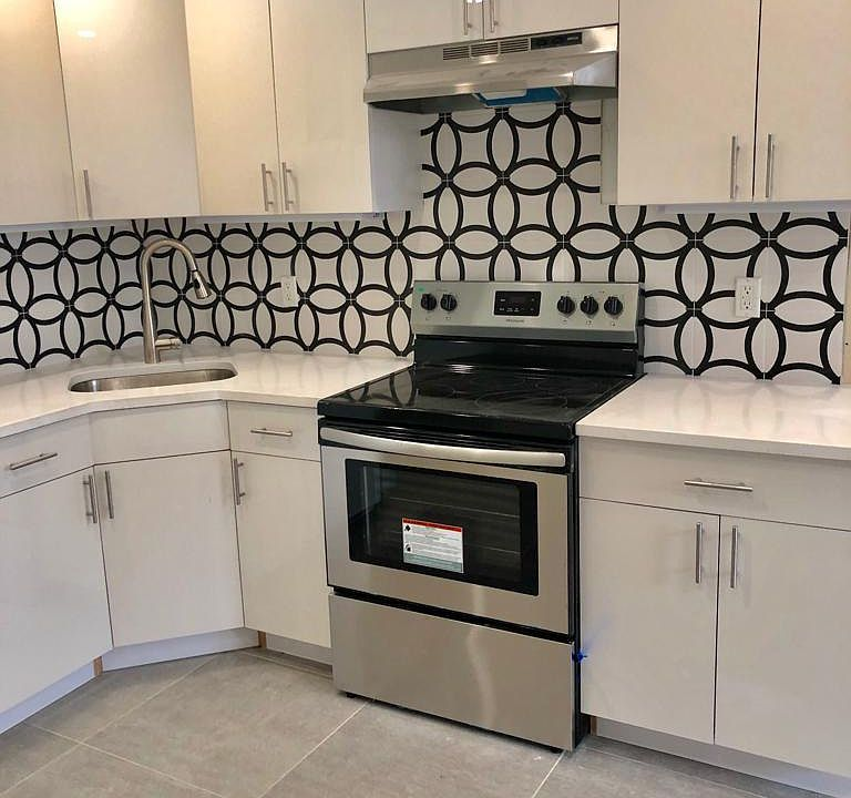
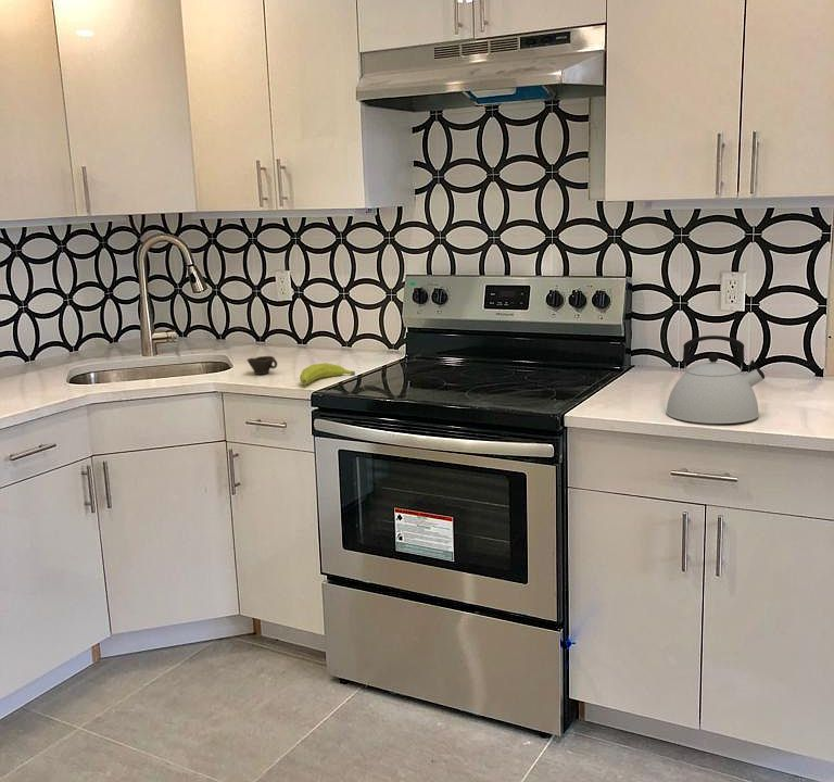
+ cup [245,355,278,376]
+ fruit [299,362,356,386]
+ kettle [665,335,766,425]
